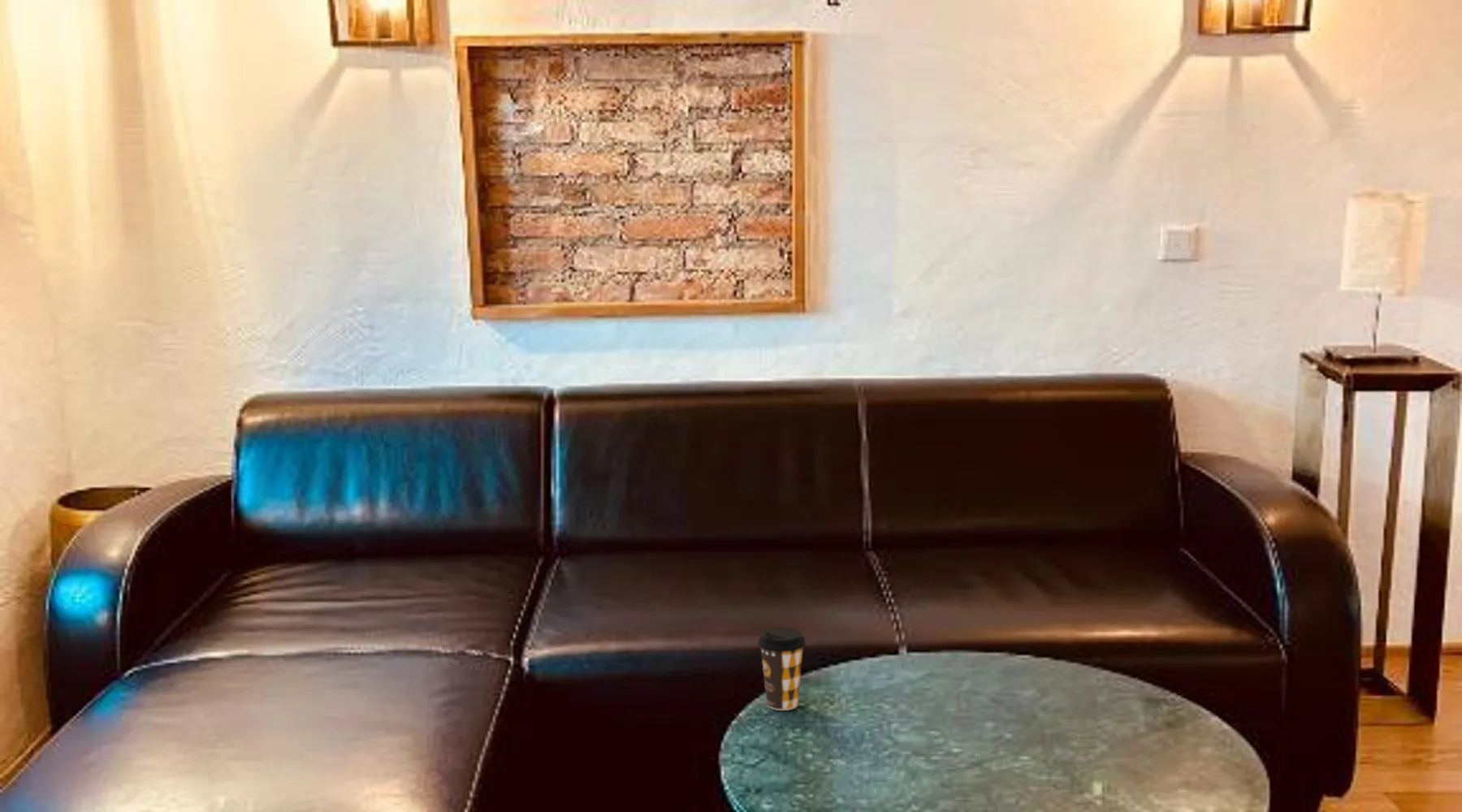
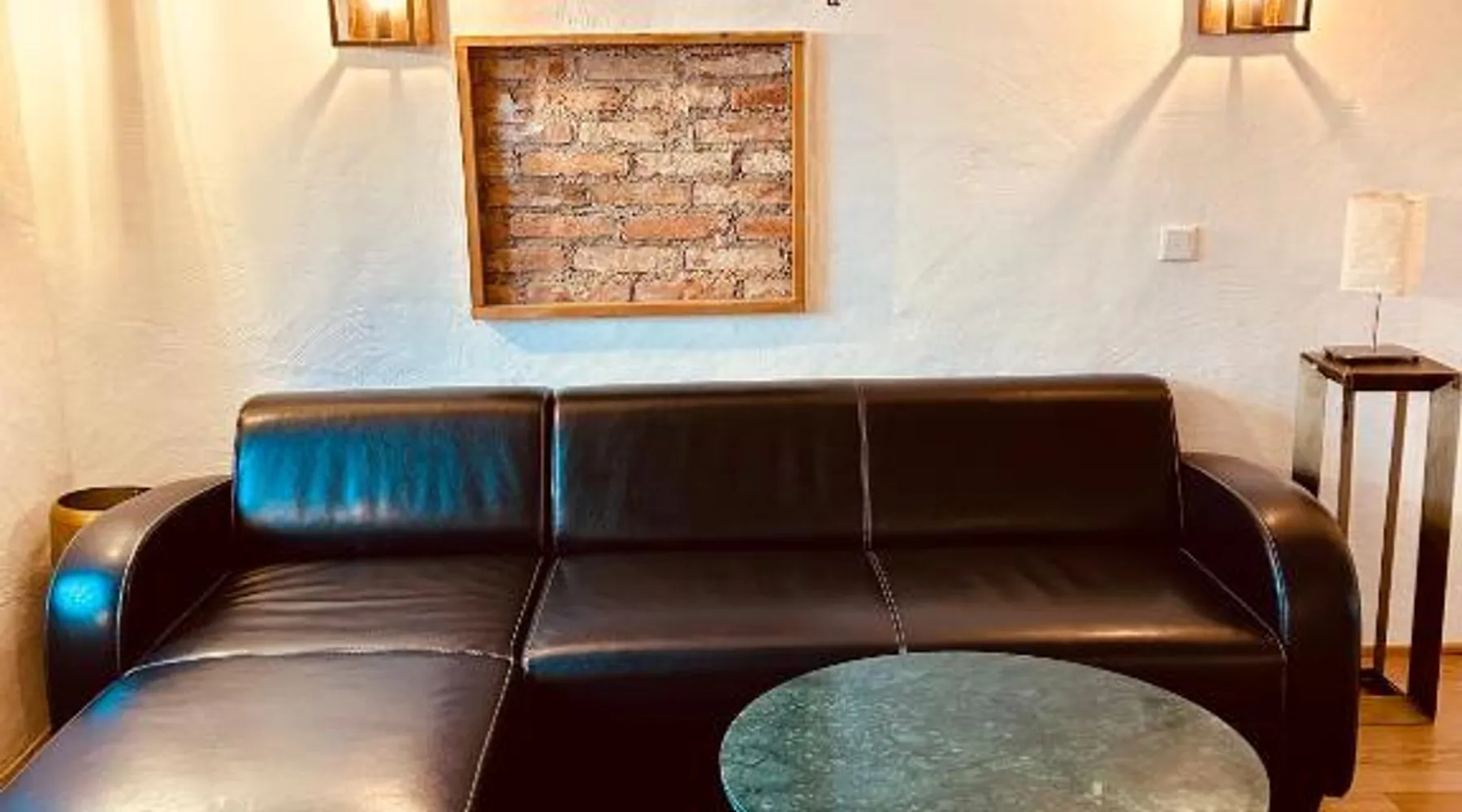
- coffee cup [757,626,807,711]
